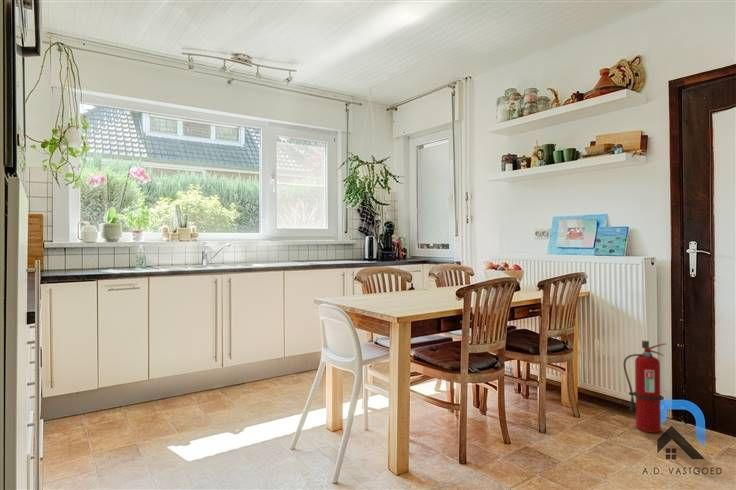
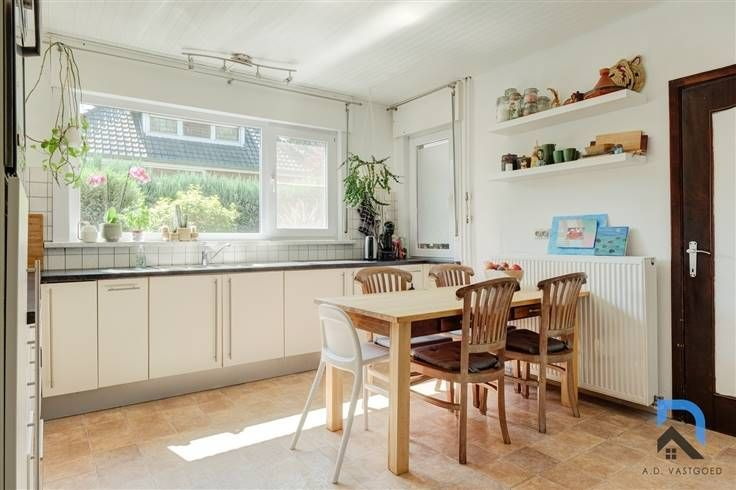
- fire extinguisher [623,340,667,434]
